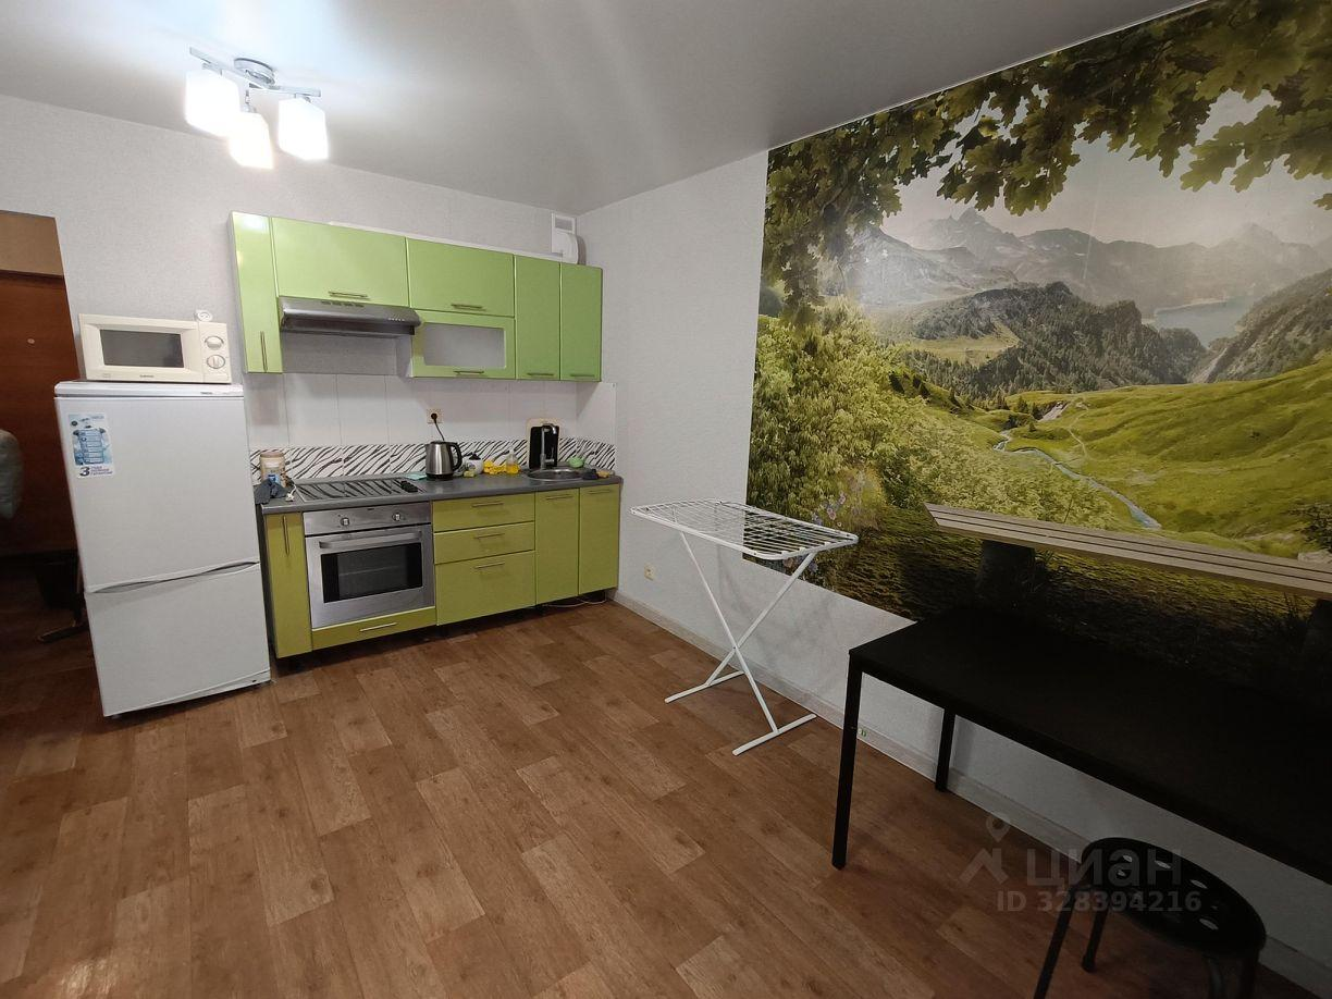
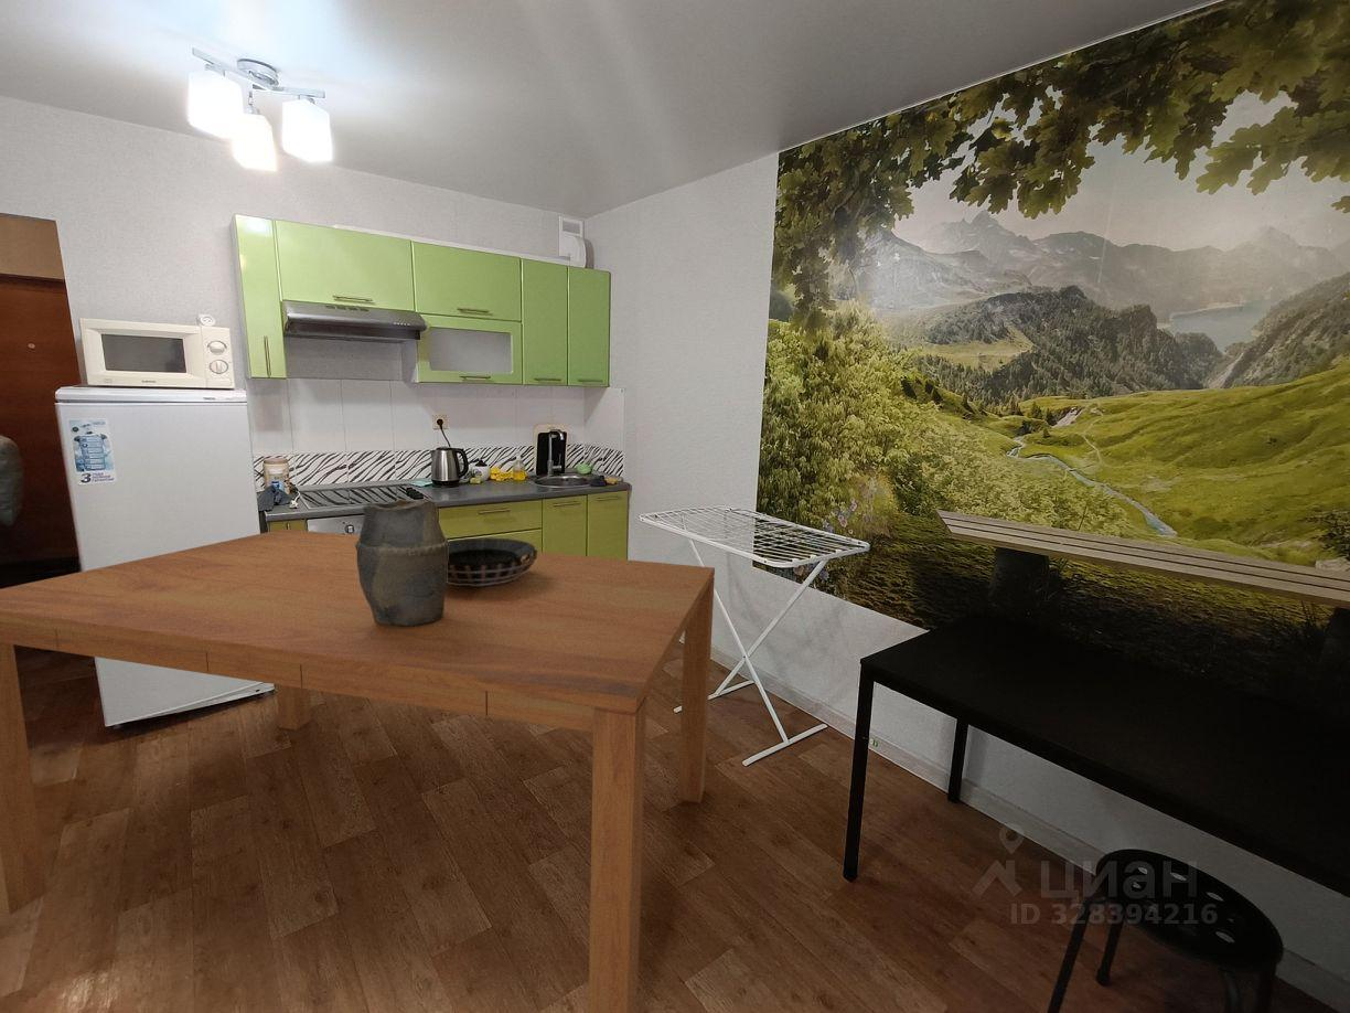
+ vase [355,498,449,627]
+ decorative bowl [447,536,538,586]
+ dining table [0,527,716,1013]
